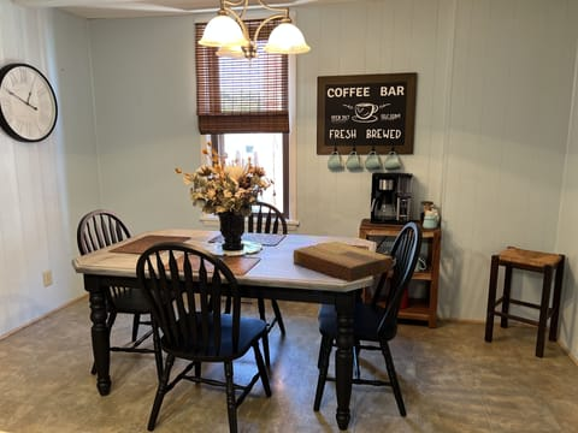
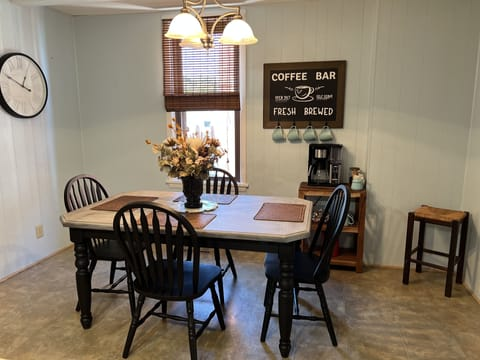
- cutting board [293,241,394,283]
